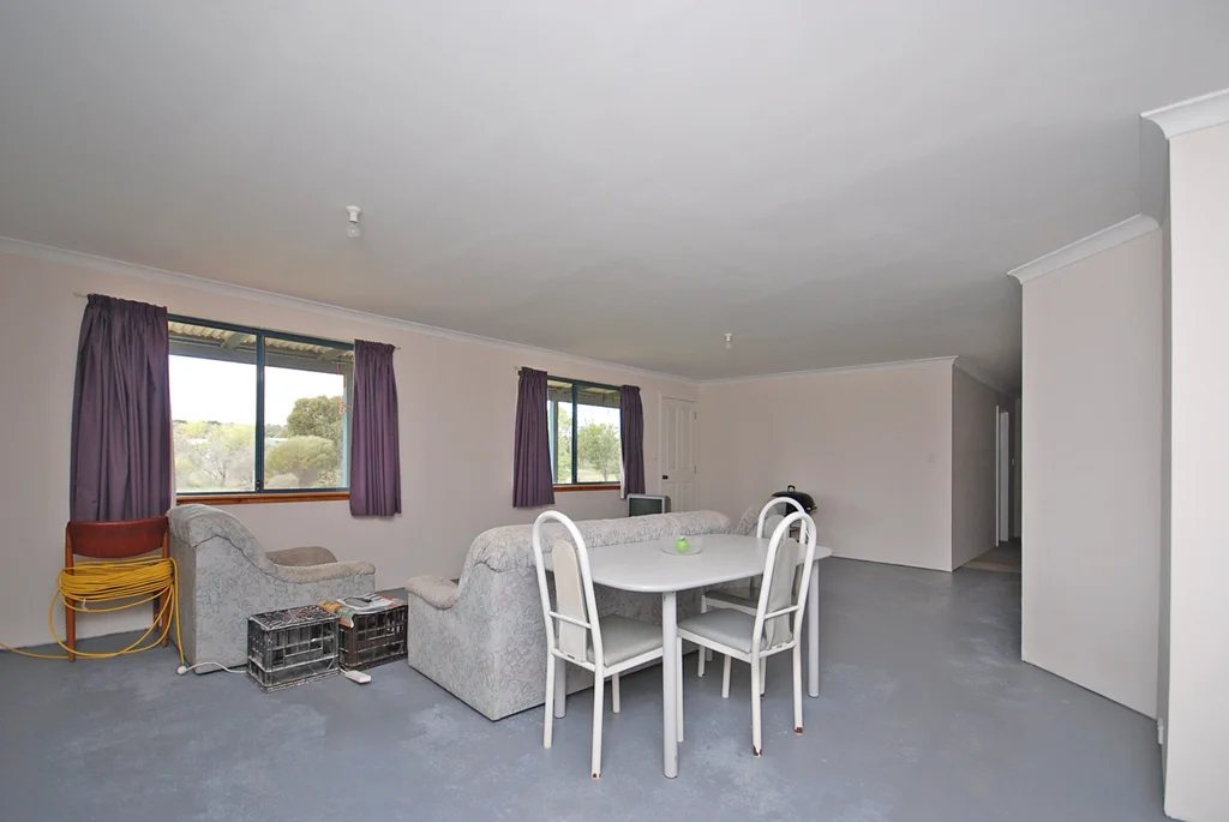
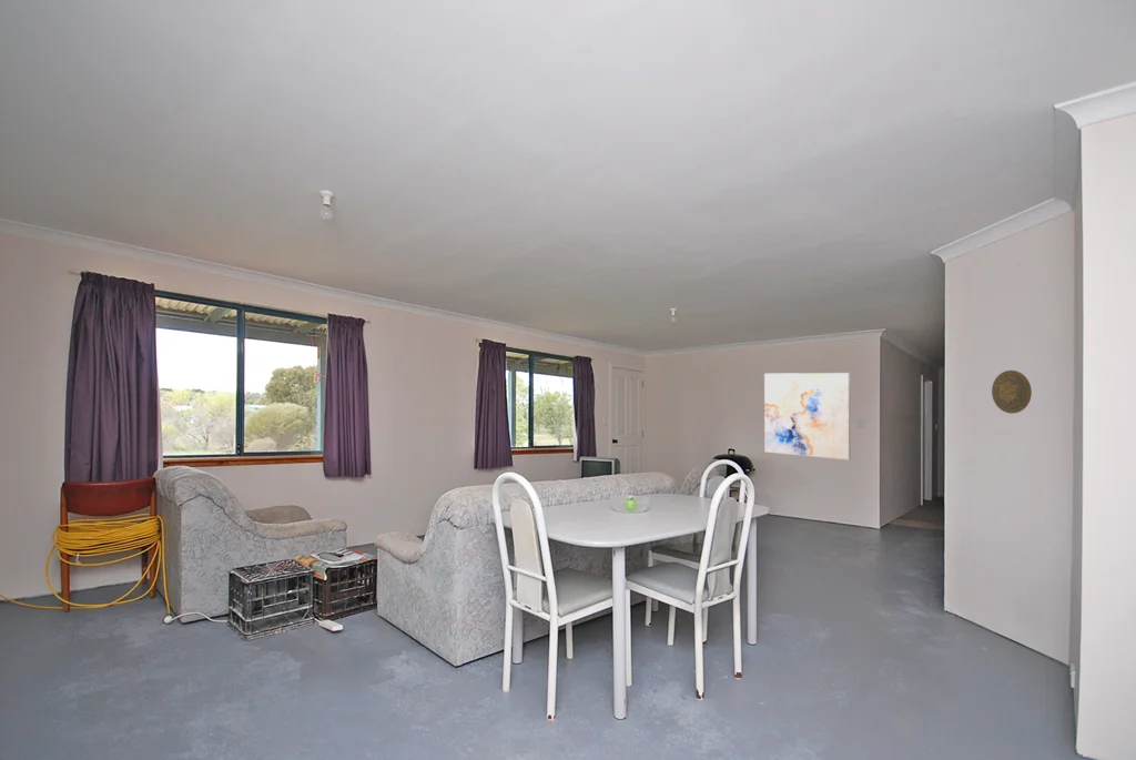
+ decorative plate [991,369,1033,415]
+ wall art [763,372,852,460]
